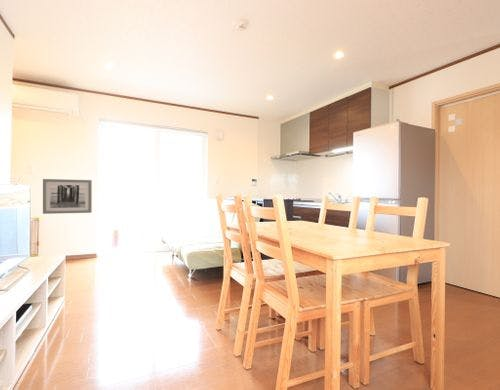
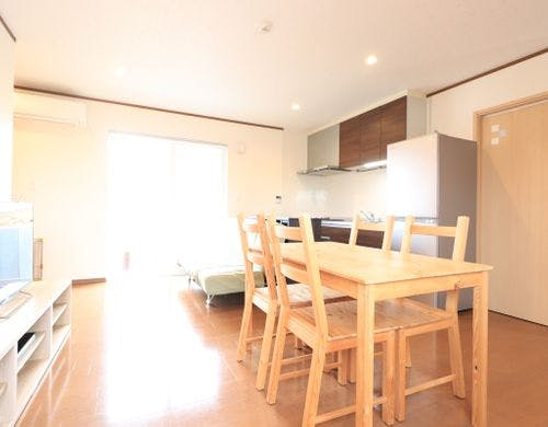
- wall art [42,178,93,215]
